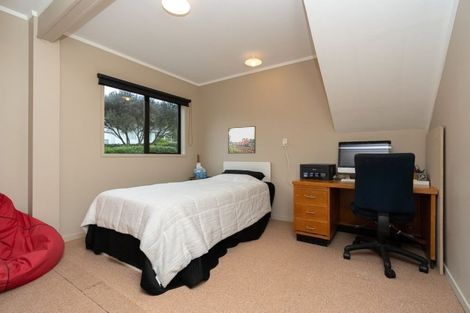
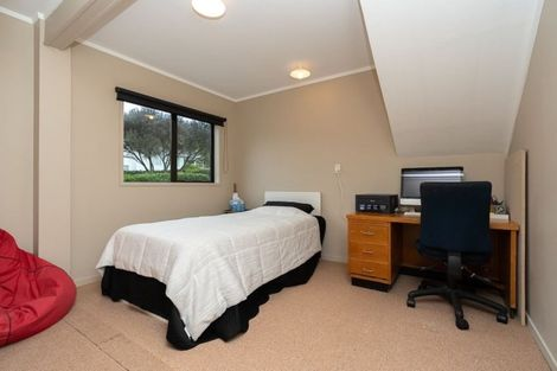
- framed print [227,125,257,155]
